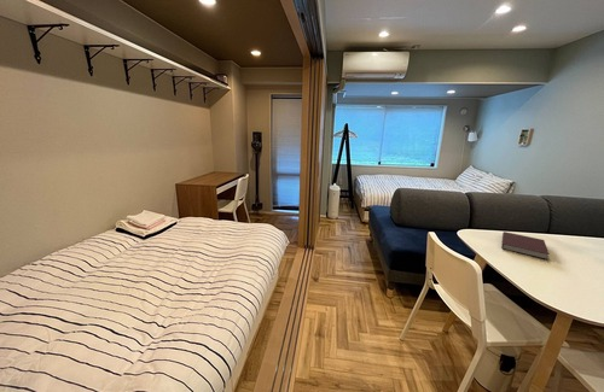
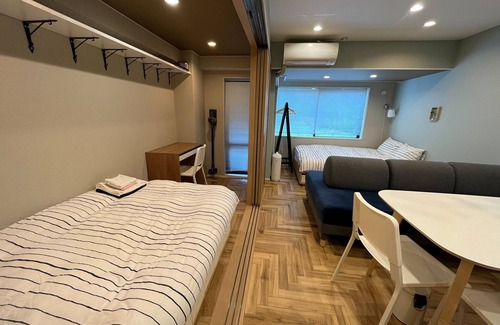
- notebook [500,230,550,261]
